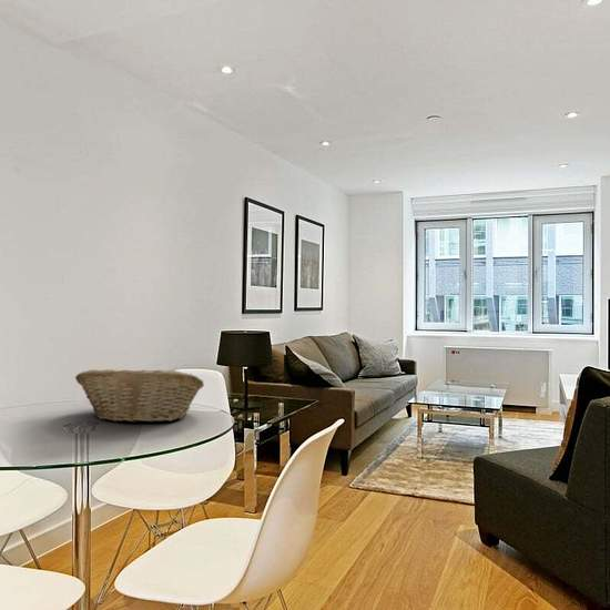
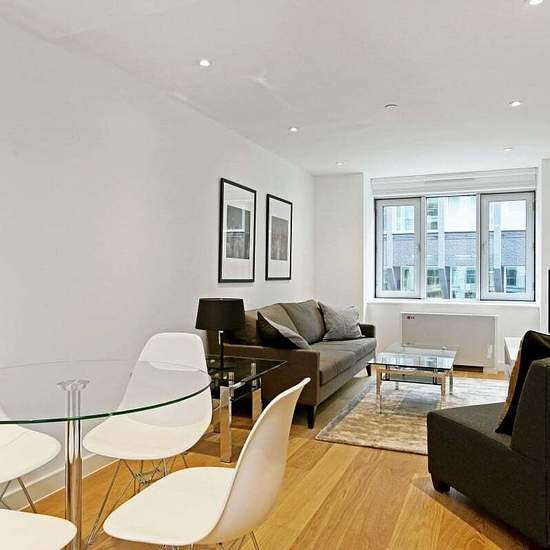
- fruit basket [74,368,205,424]
